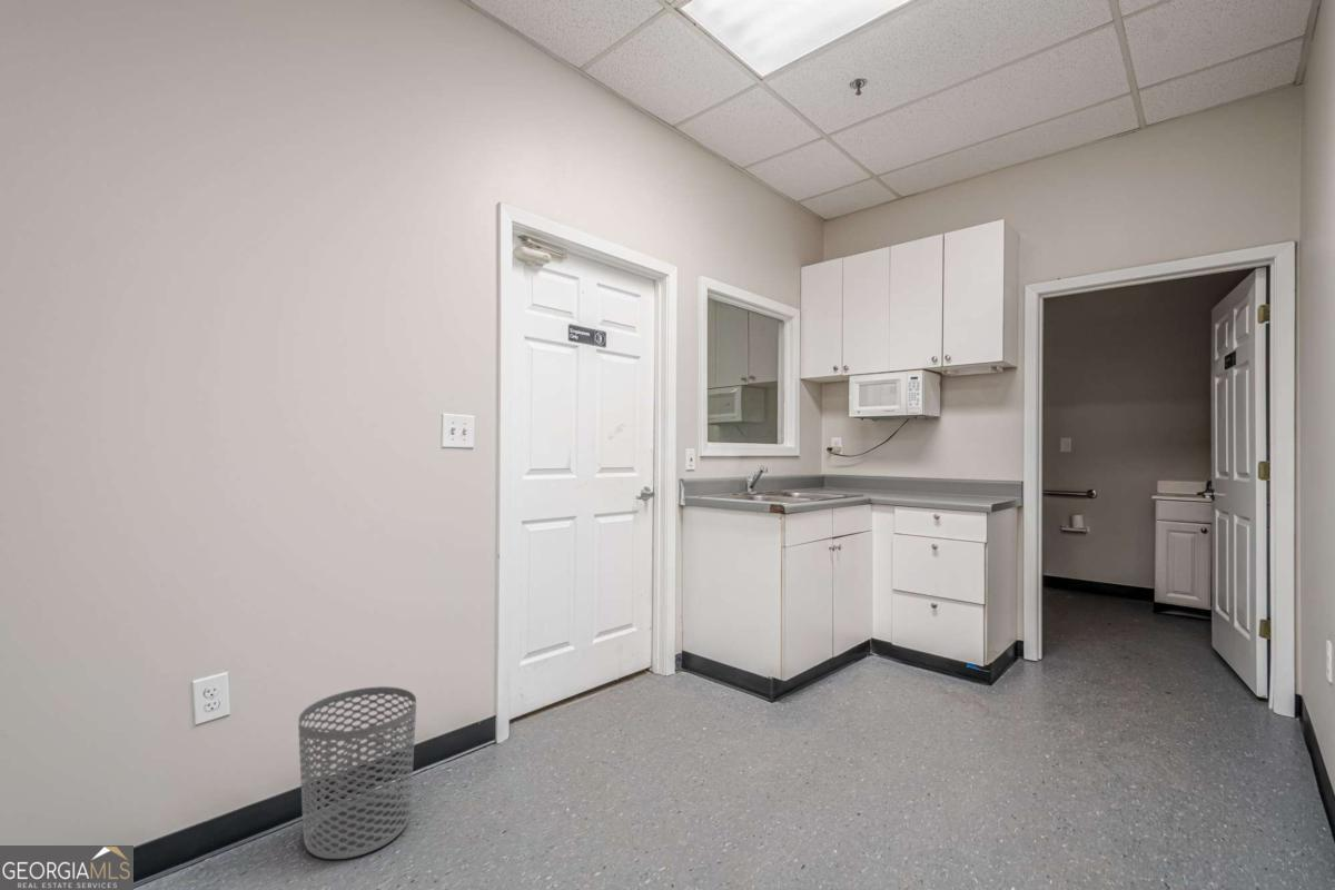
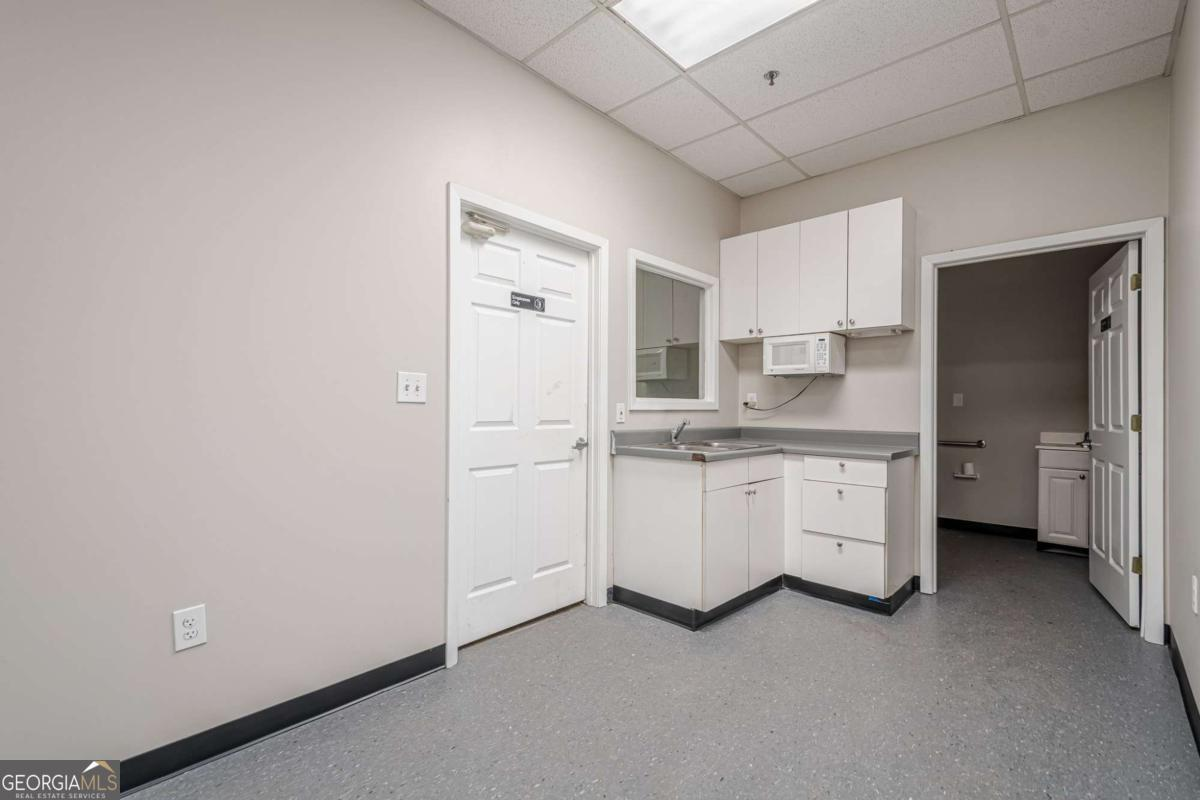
- waste bin [297,685,417,860]
